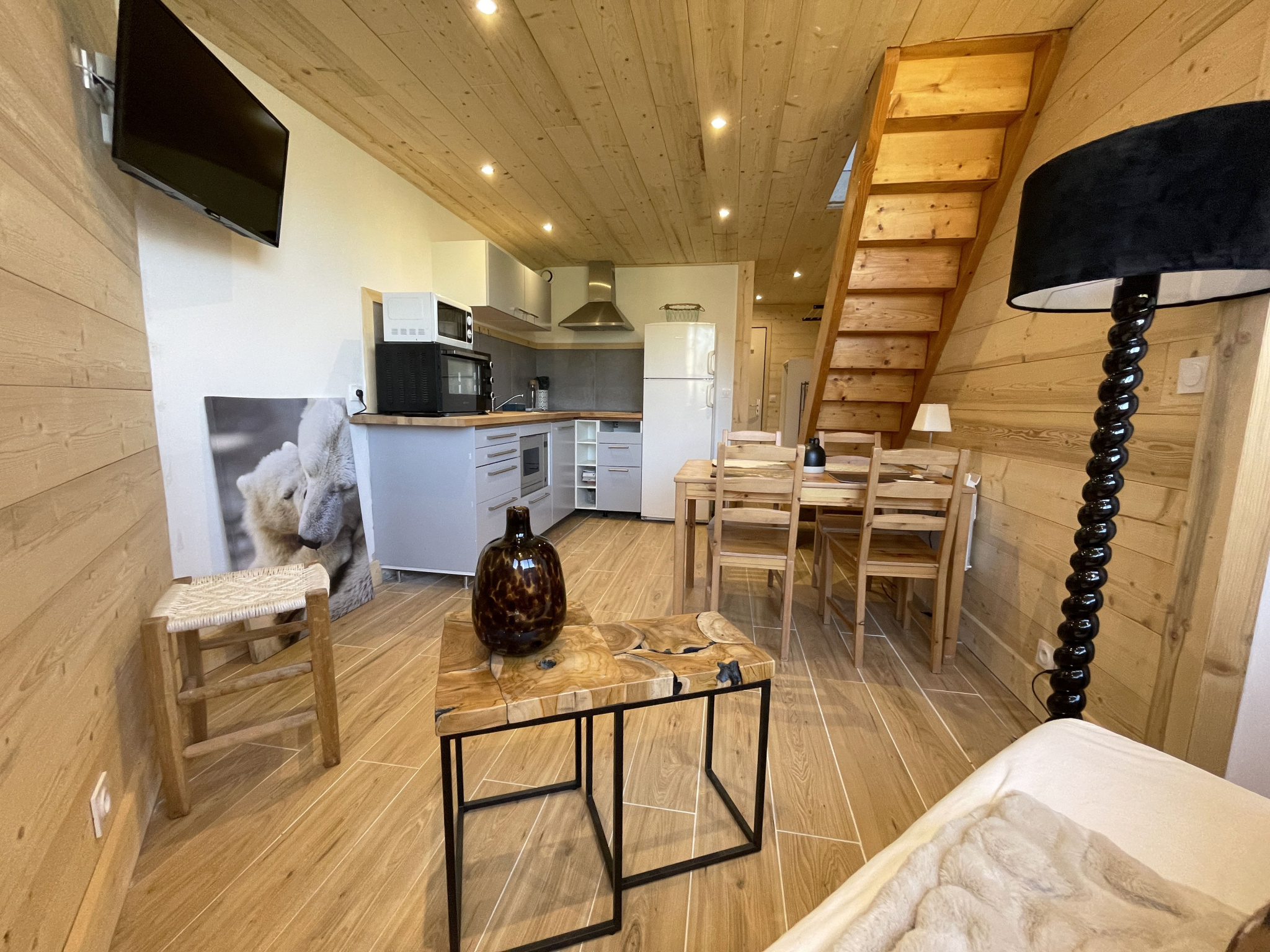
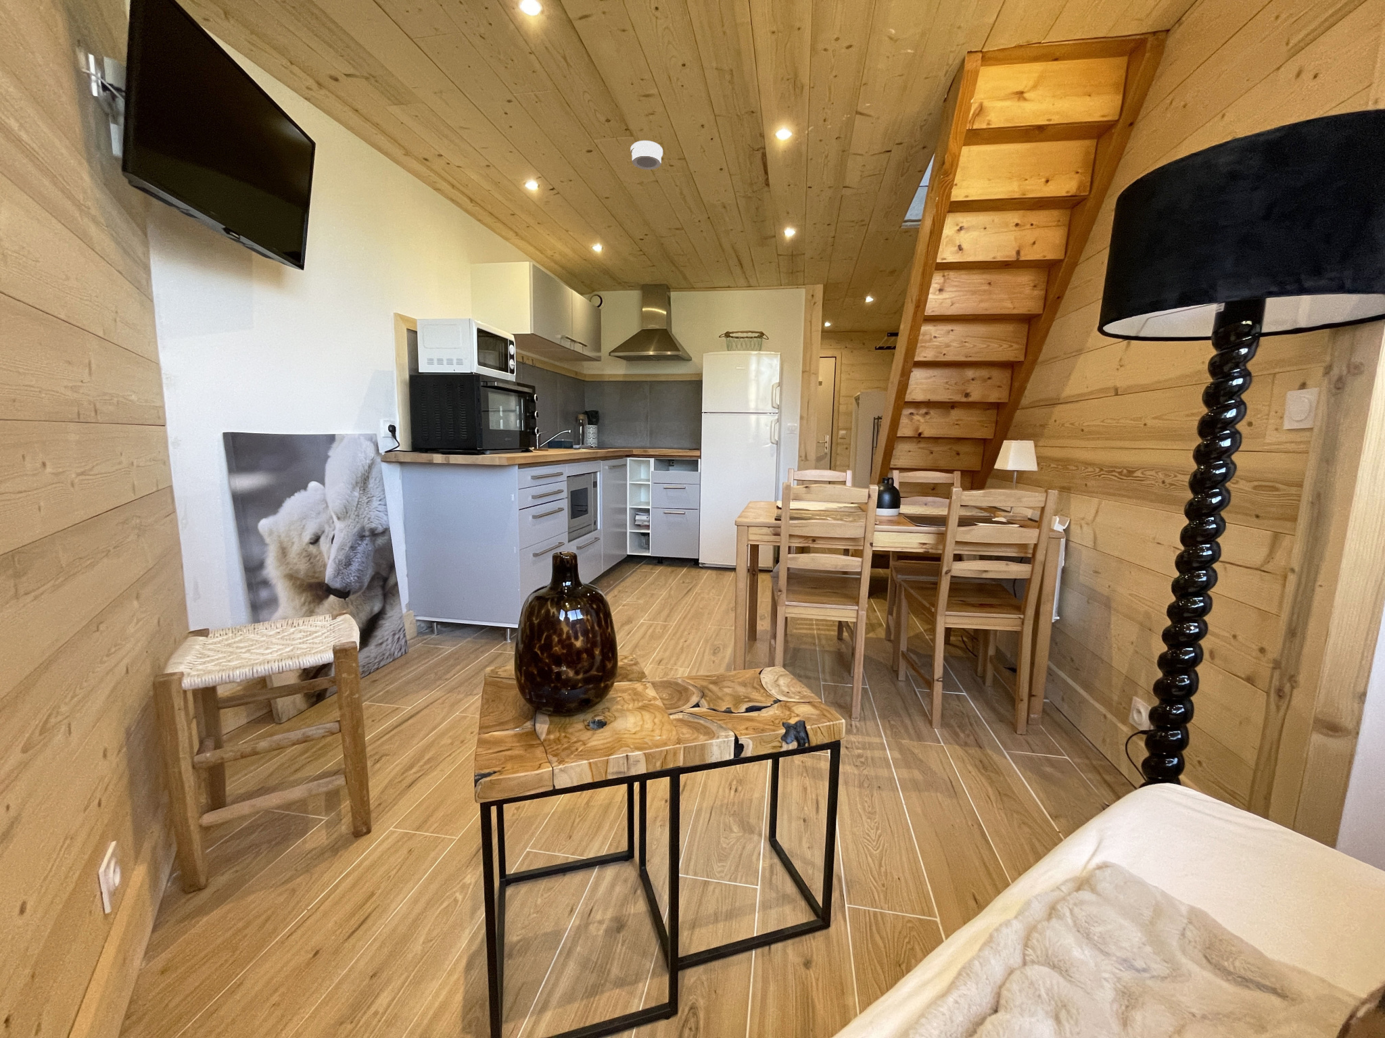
+ smoke detector [629,140,663,170]
